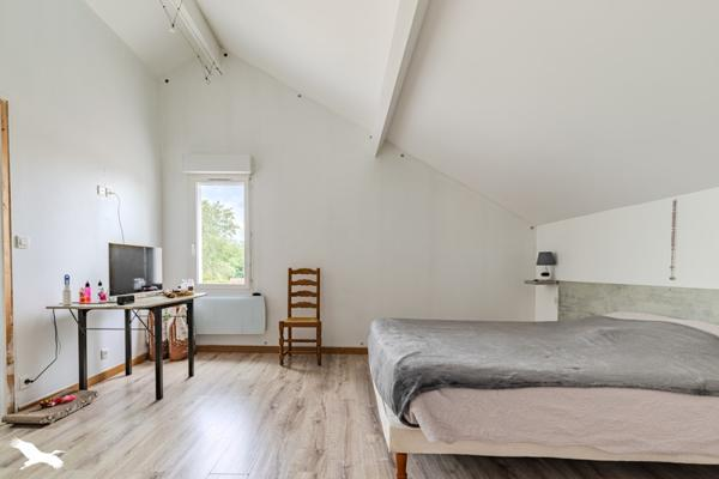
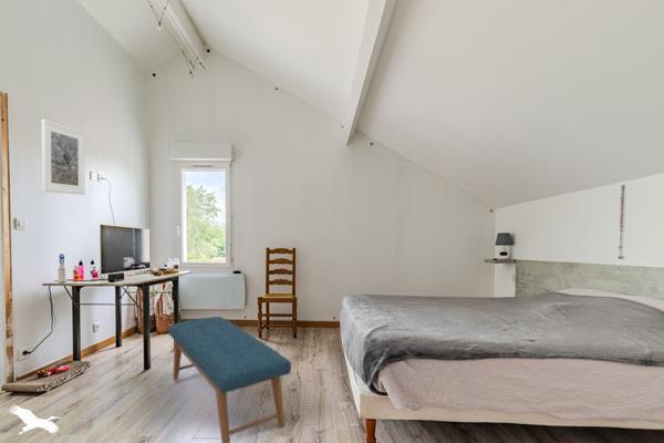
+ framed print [40,119,85,196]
+ bench [167,316,292,443]
